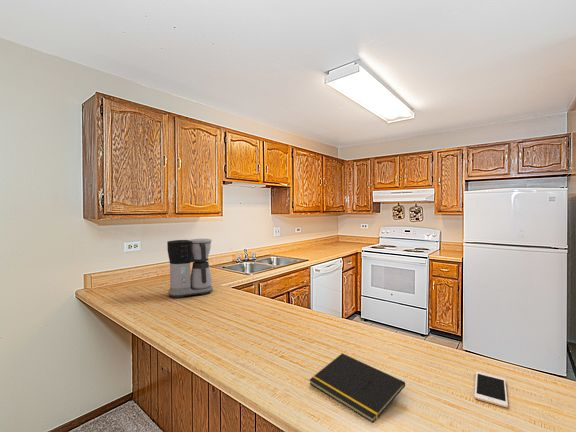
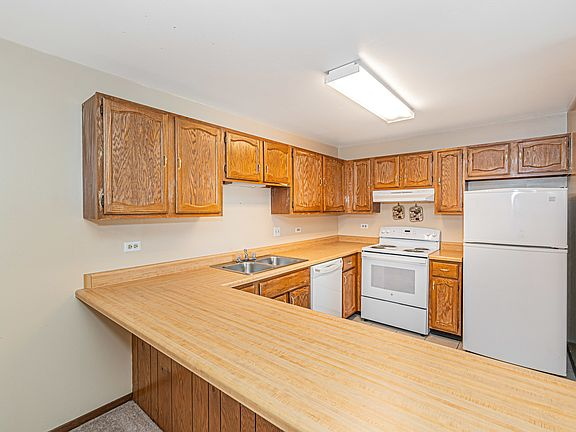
- notepad [309,352,406,424]
- coffee maker [166,238,214,299]
- cell phone [473,371,509,409]
